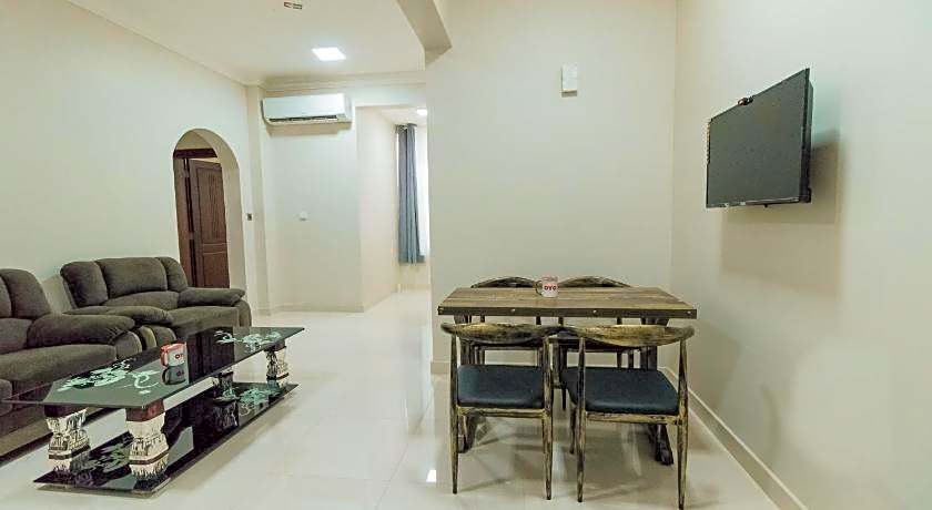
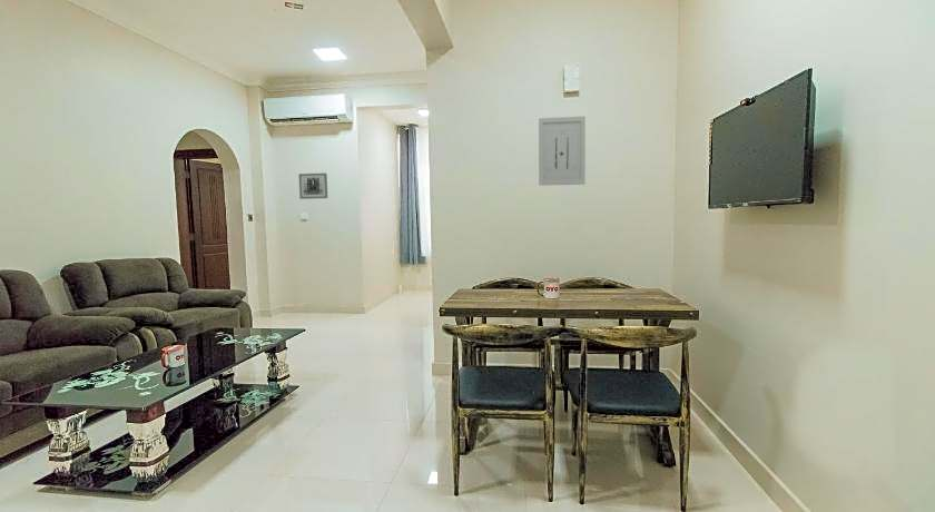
+ wall art [297,173,328,200]
+ wall art [538,116,587,187]
